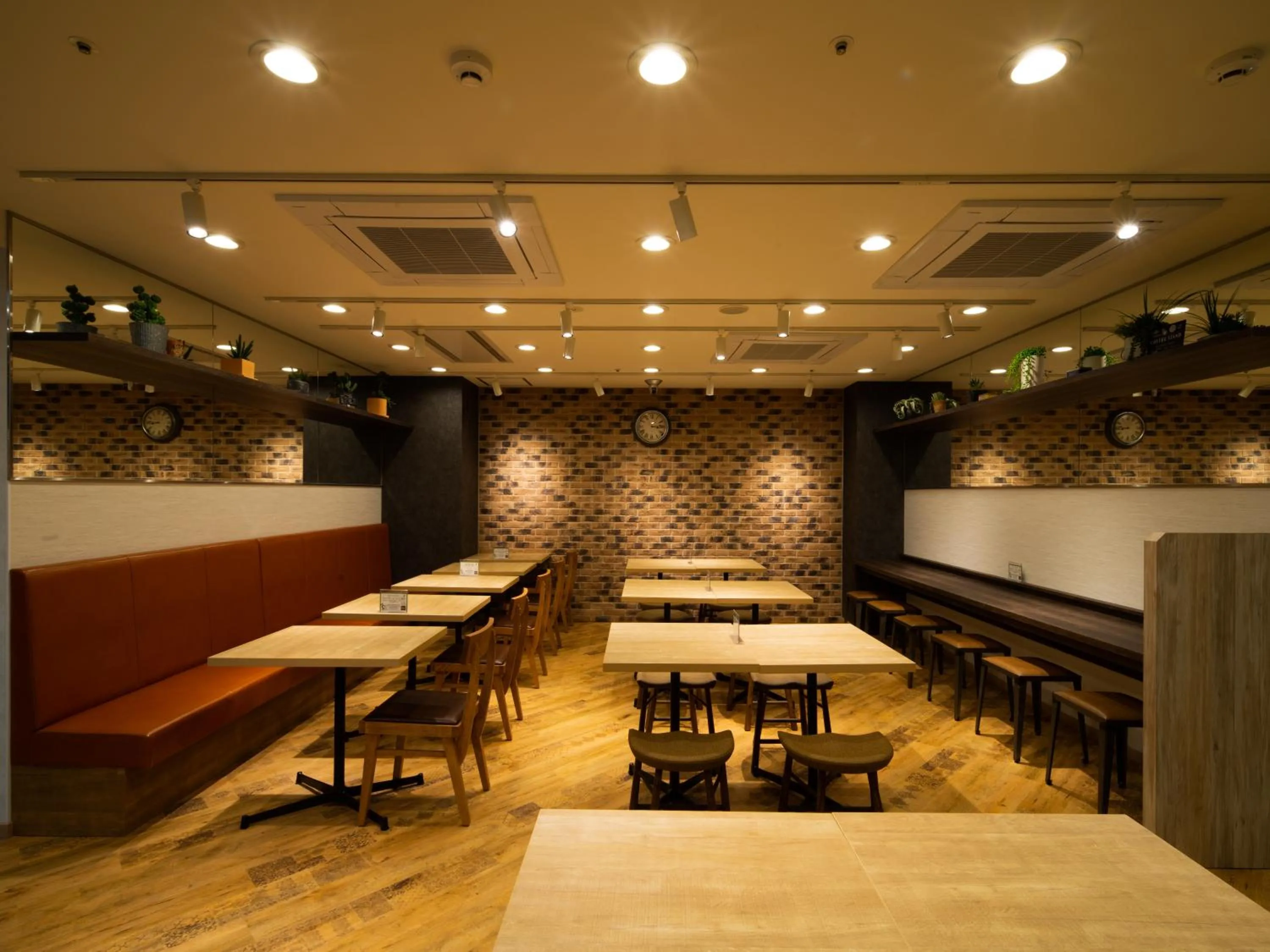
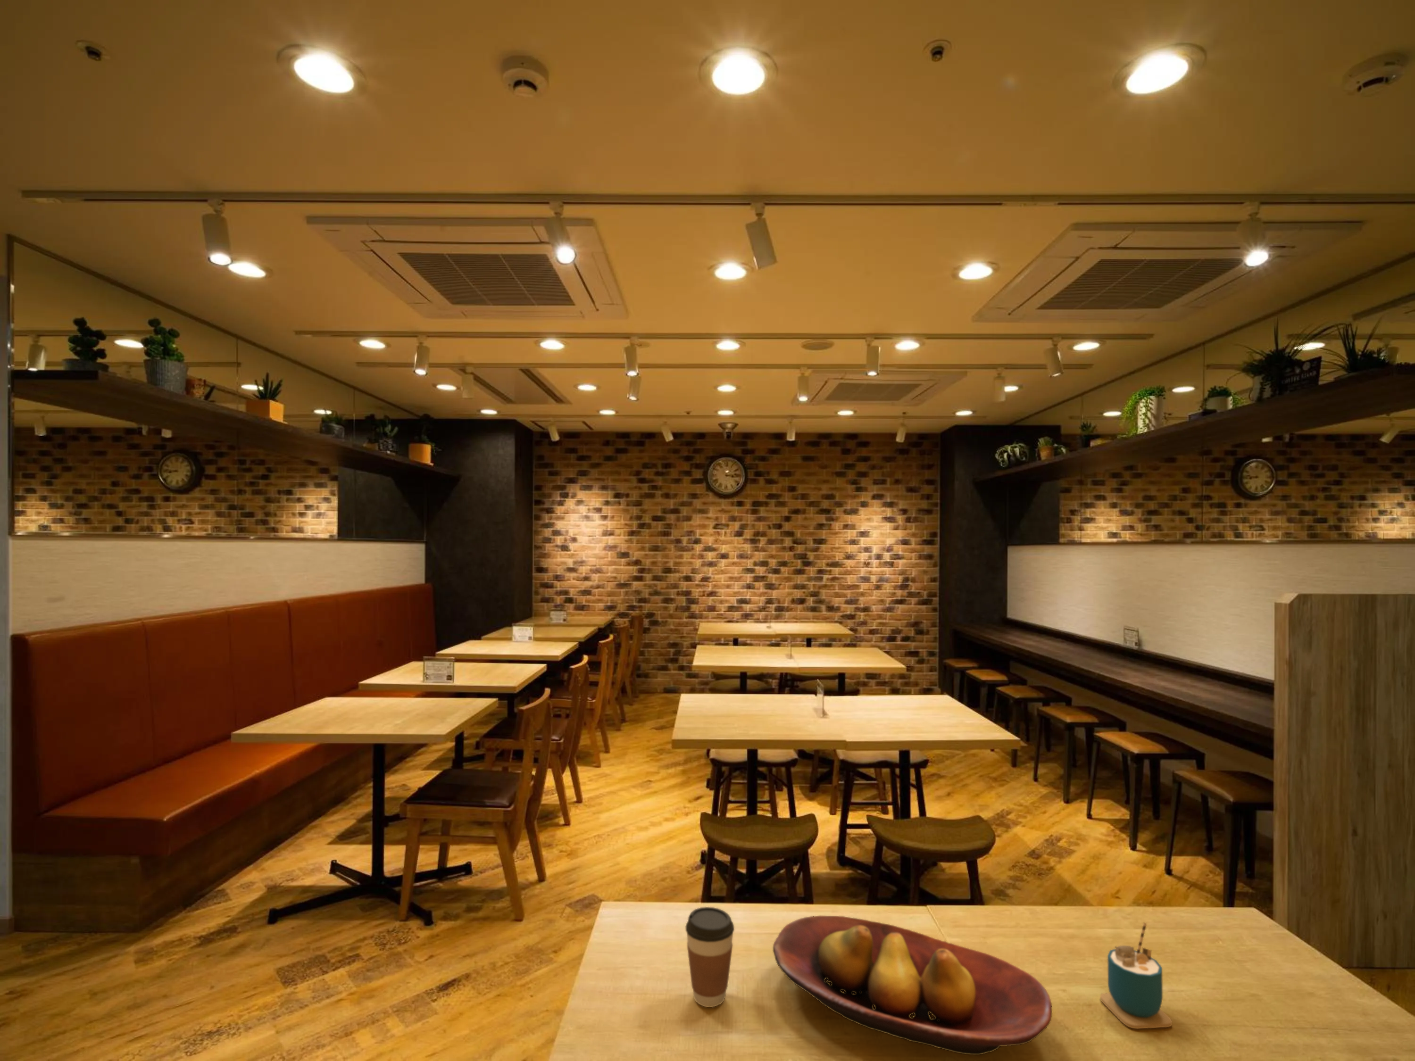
+ fruit bowl [772,915,1053,1055]
+ coffee cup [685,906,735,1008]
+ cup [1100,922,1172,1030]
